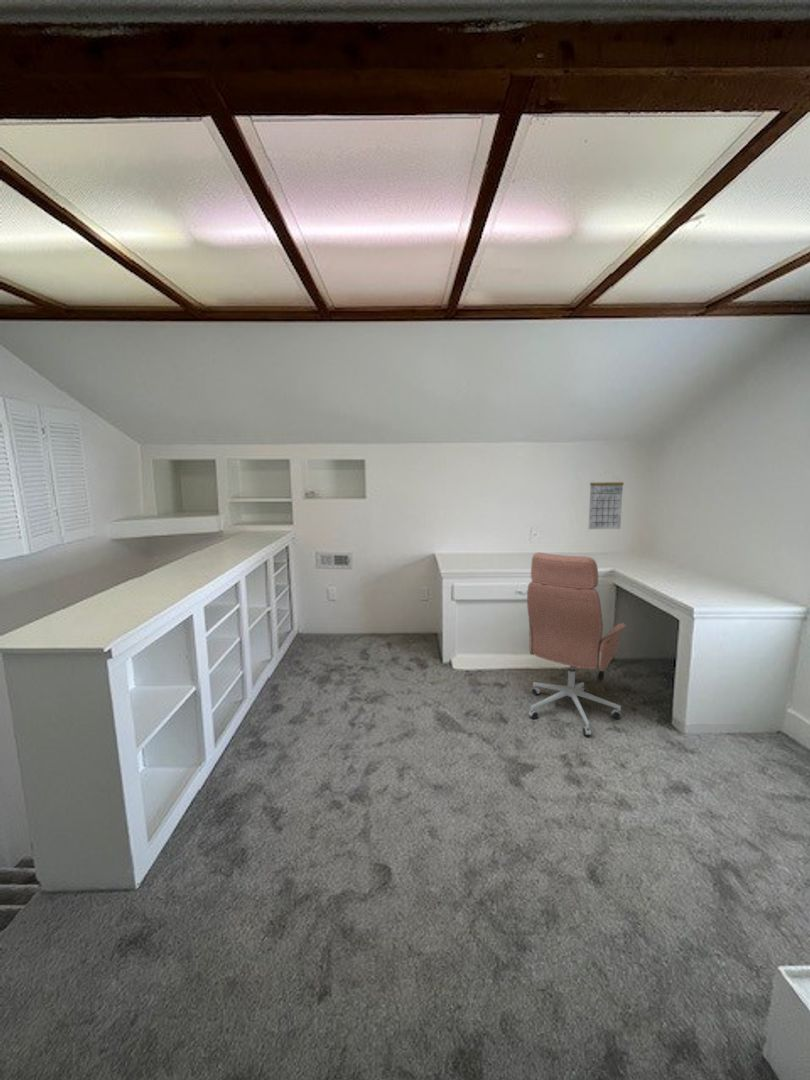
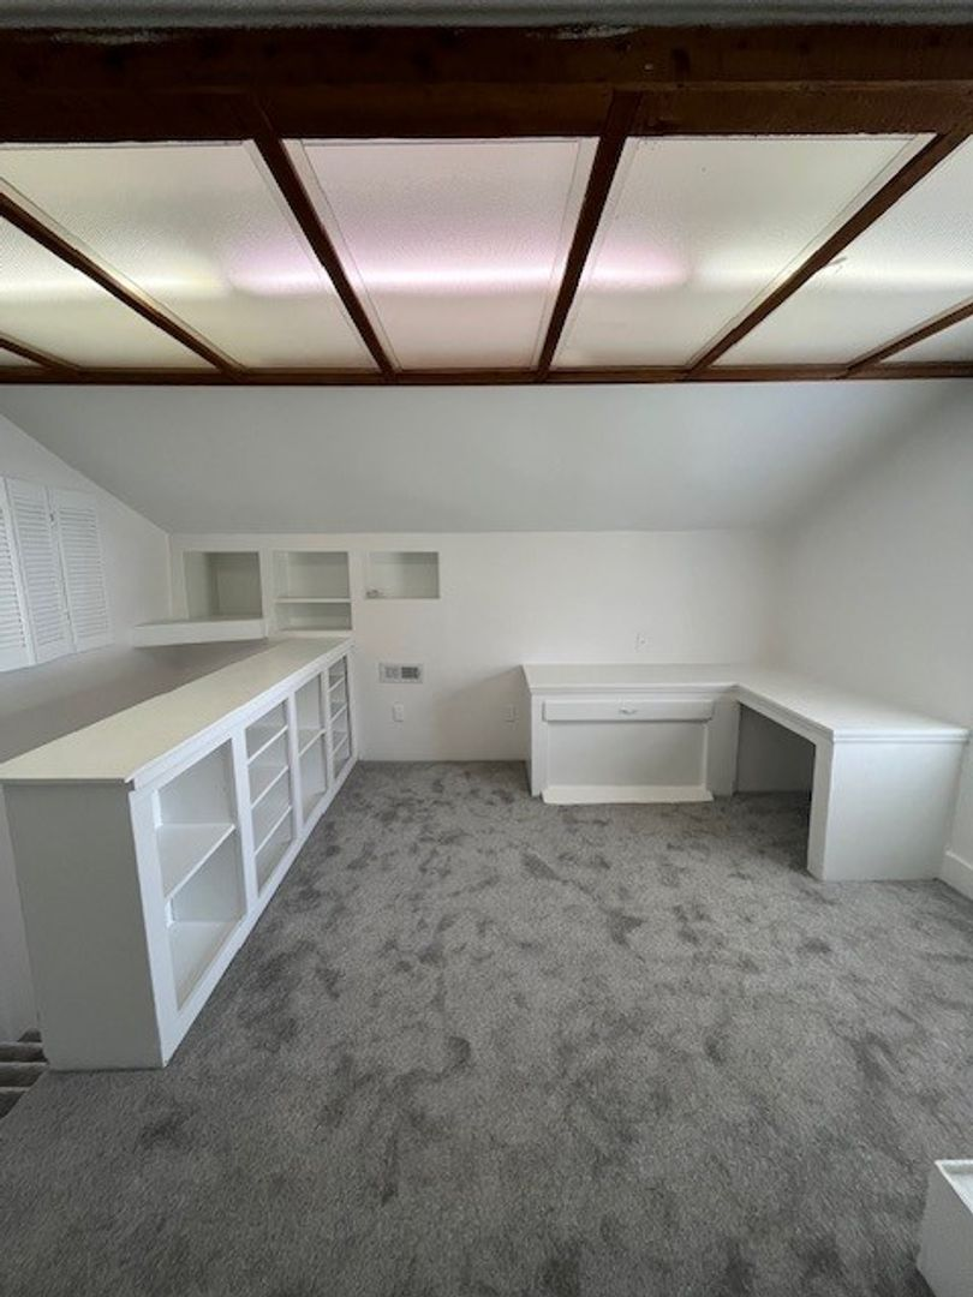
- office chair [526,552,628,736]
- calendar [588,470,625,530]
